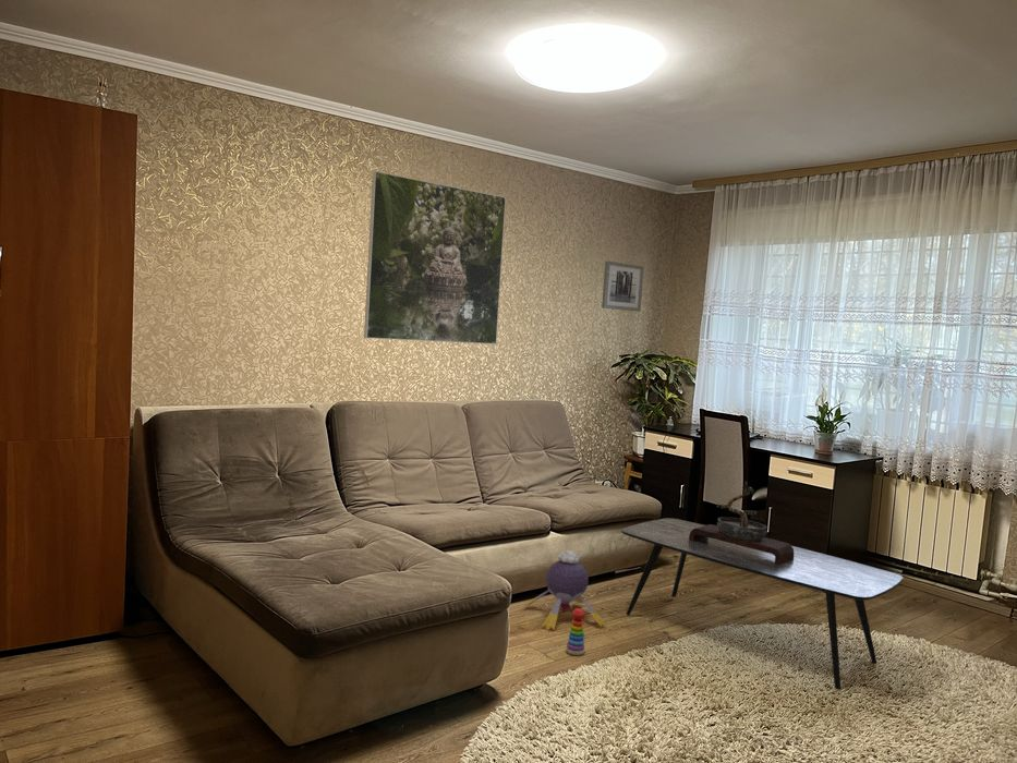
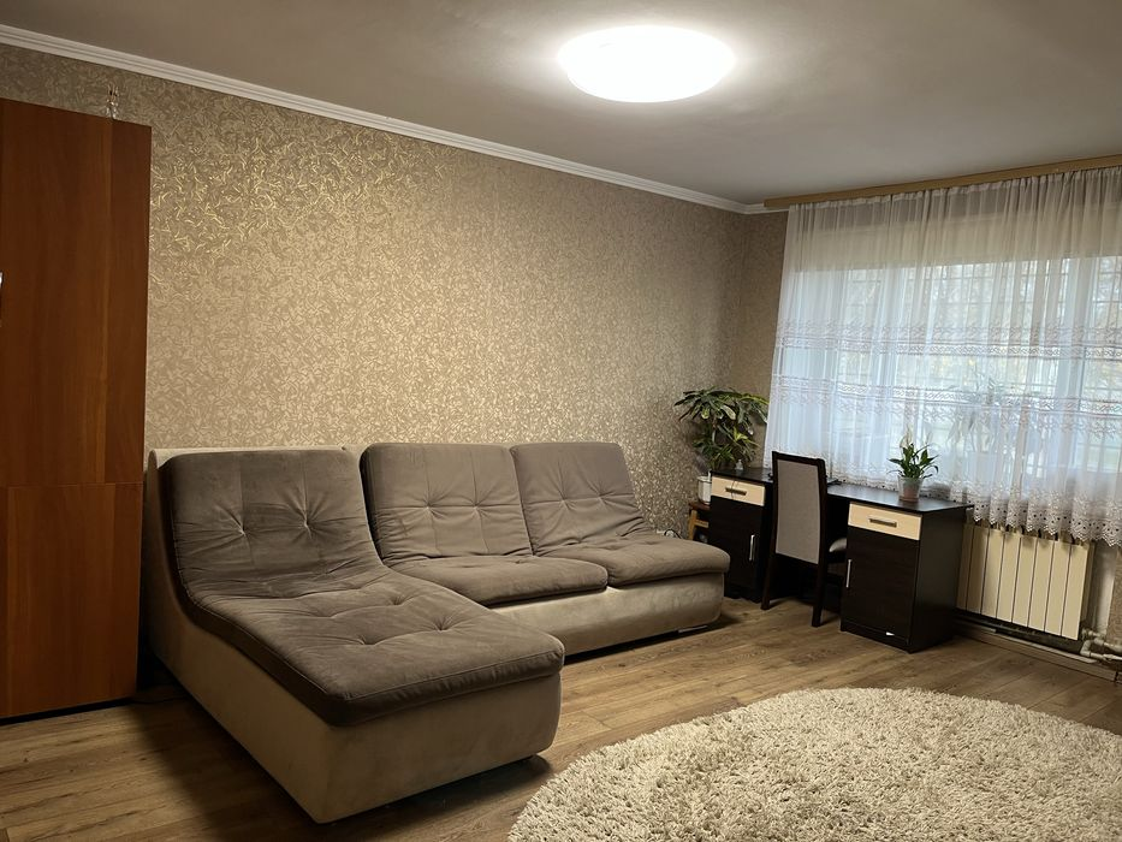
- coffee table [620,517,904,690]
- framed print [363,170,507,346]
- stacking toy [565,607,586,656]
- wall art [601,261,645,313]
- plush toy [523,549,607,631]
- bonsai tree [689,481,794,565]
